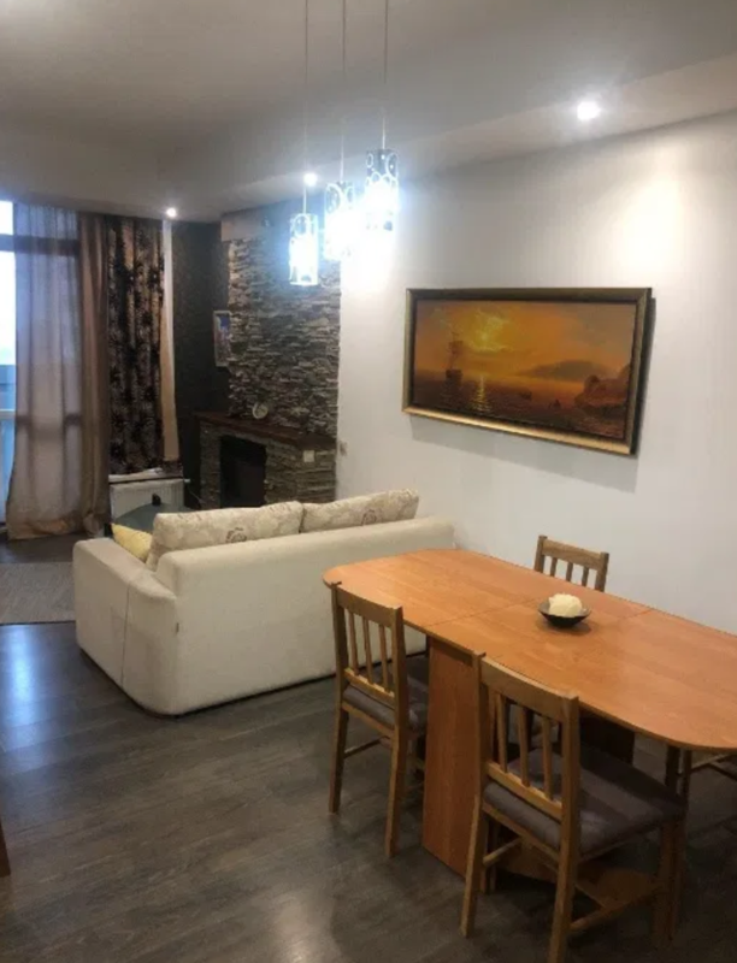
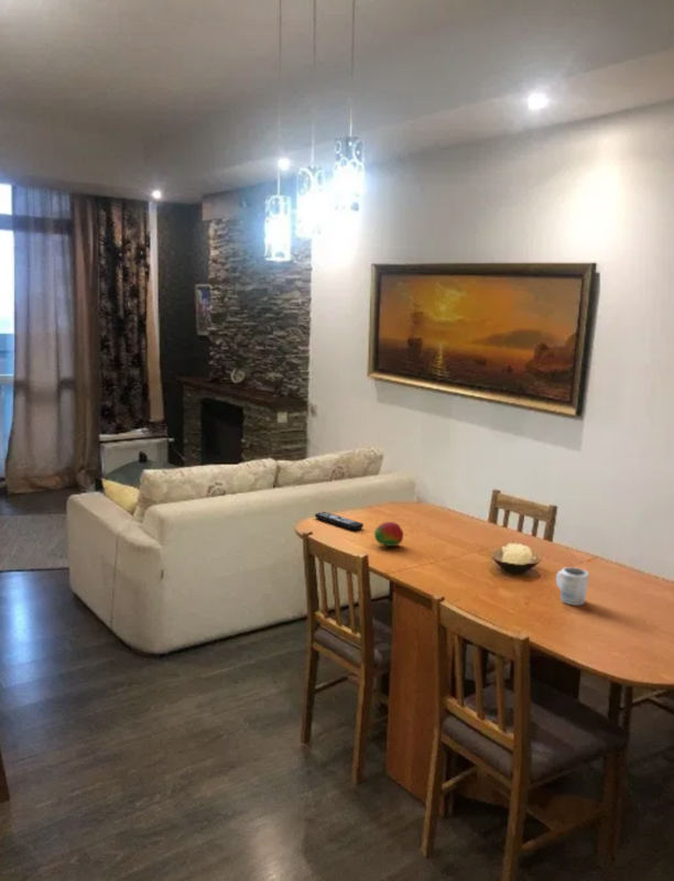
+ fruit [373,521,404,547]
+ remote control [314,511,365,531]
+ mug [555,566,590,607]
